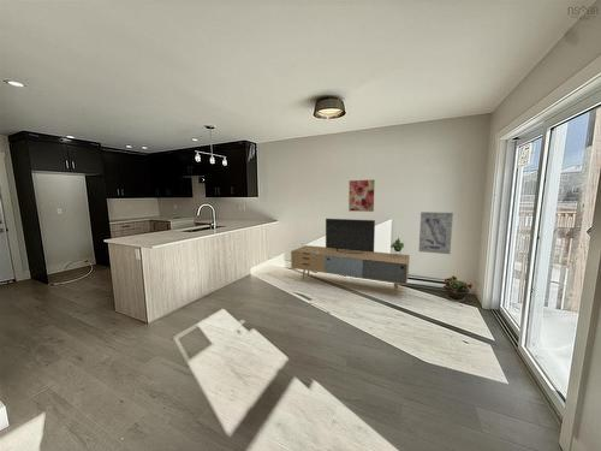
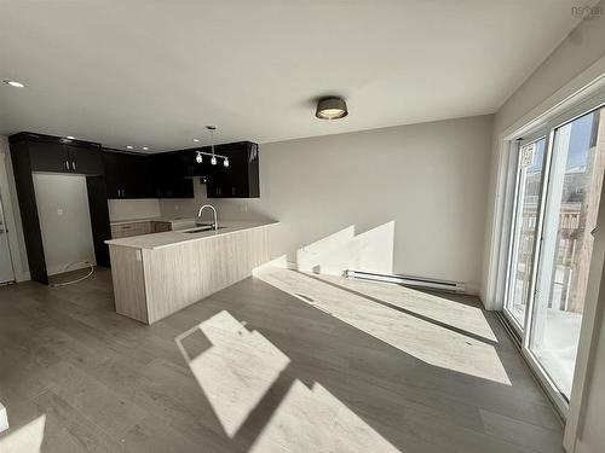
- potted plant [442,274,474,303]
- wall art [418,210,454,255]
- media console [290,218,411,296]
- wall art [347,179,376,213]
